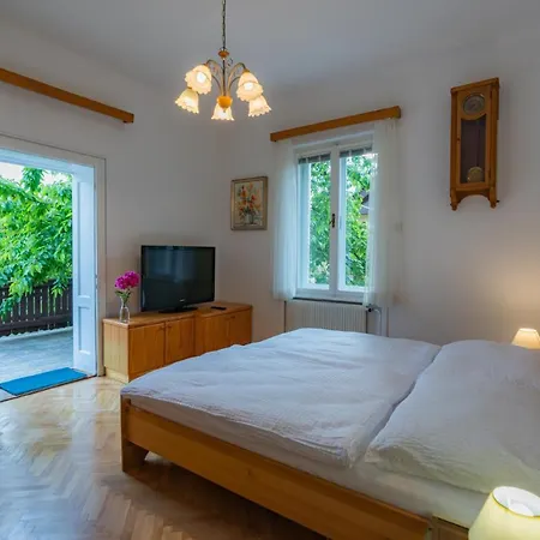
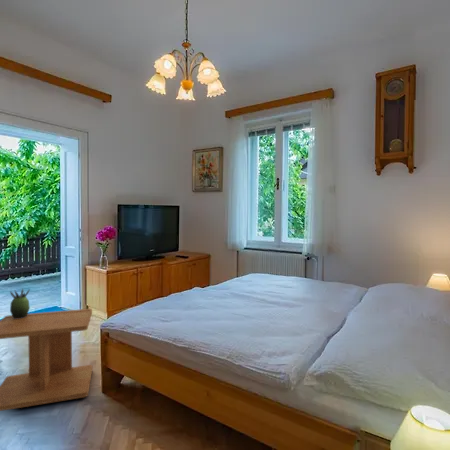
+ succulent plant [9,288,31,318]
+ side table [0,308,94,412]
